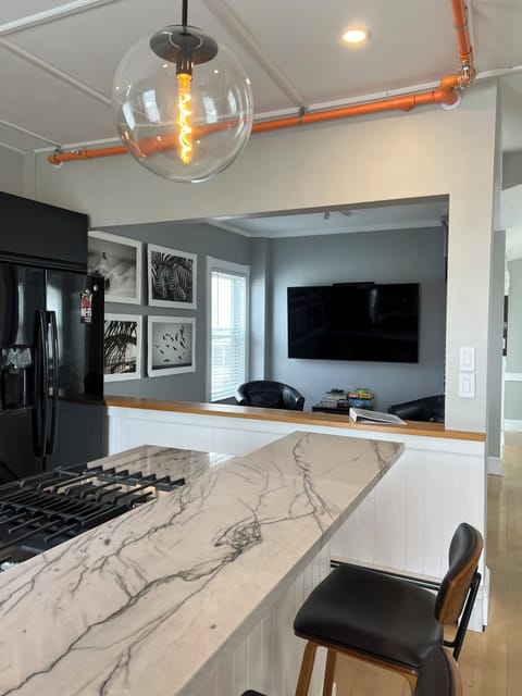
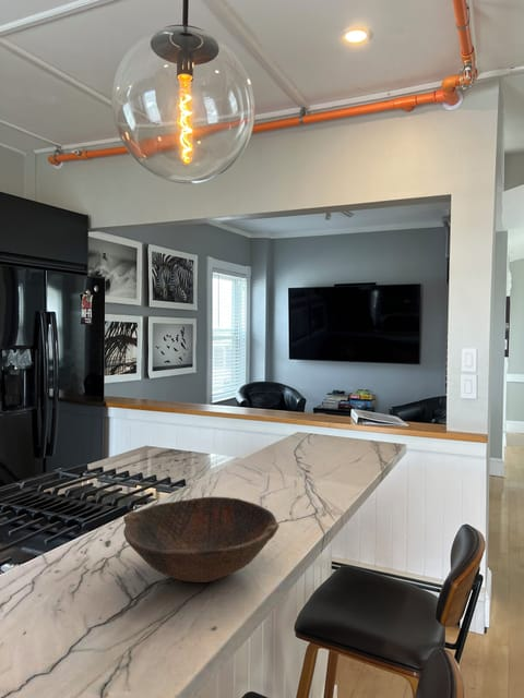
+ bowl [122,495,281,583]
